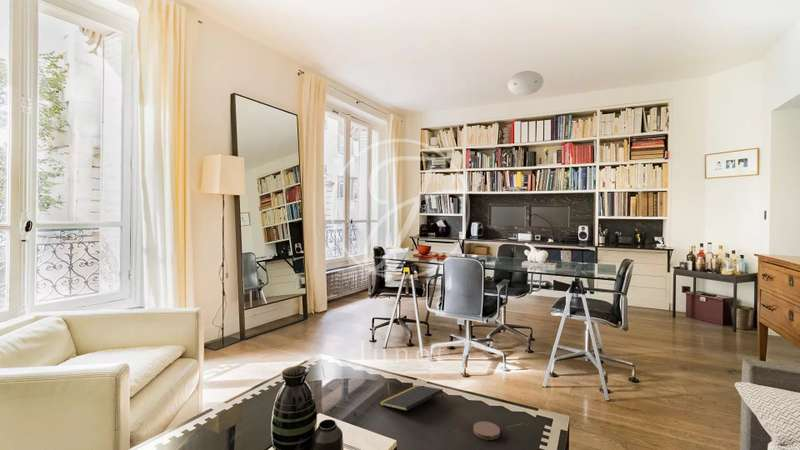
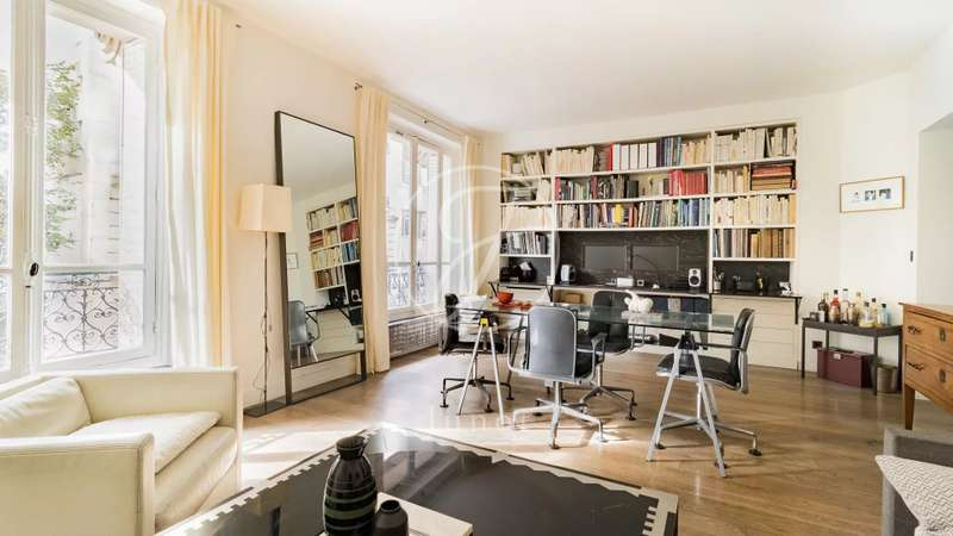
- coaster [472,420,501,441]
- notepad [378,384,444,412]
- ceiling light [507,70,545,96]
